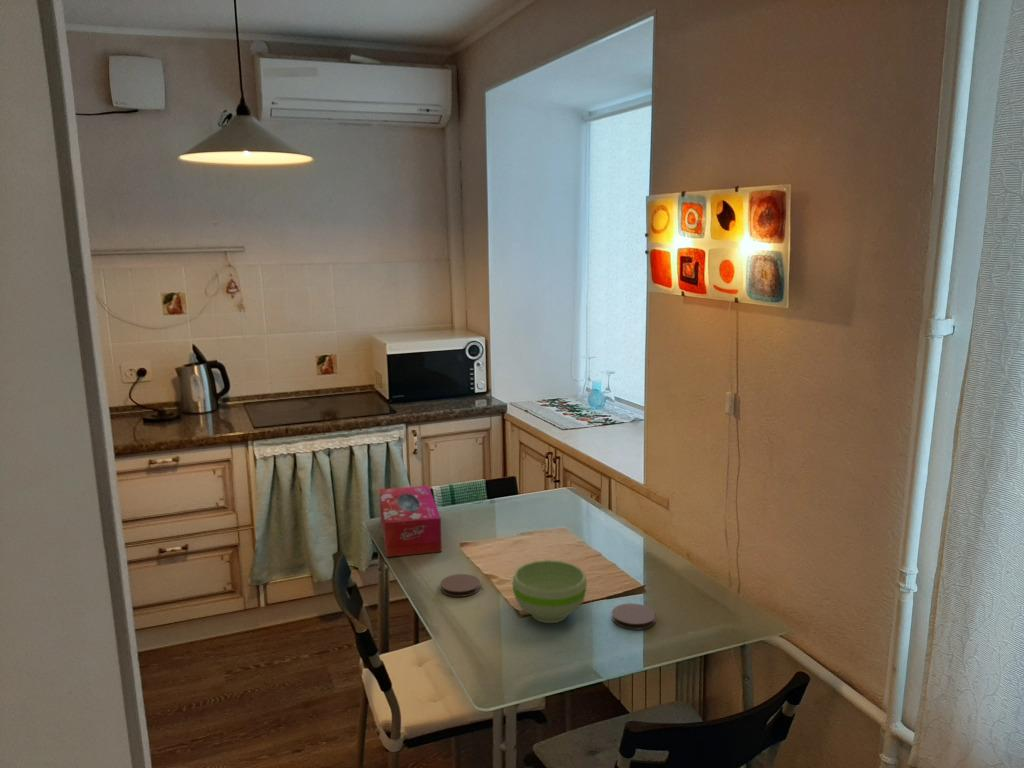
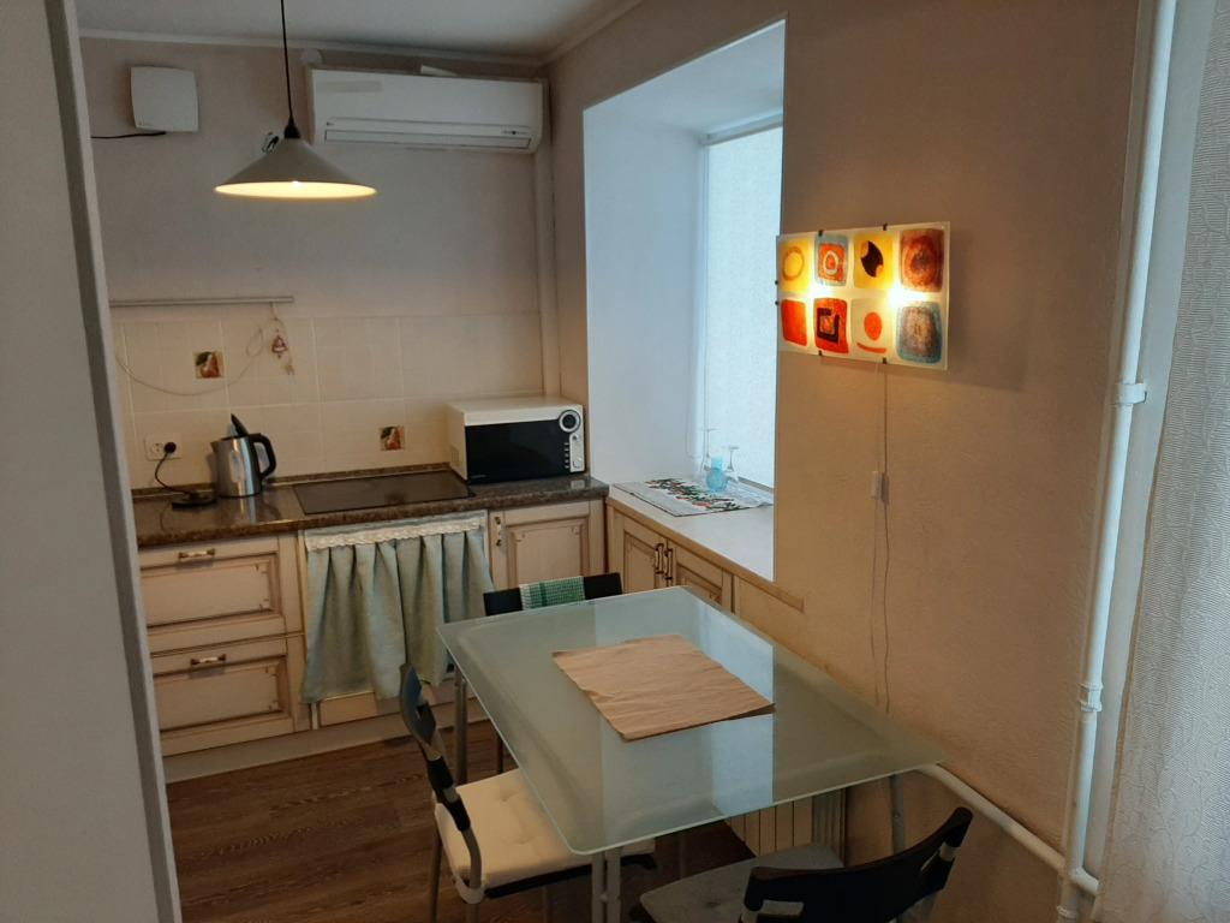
- bowl [512,559,588,624]
- coaster [611,602,657,631]
- coaster [440,573,481,598]
- tissue box [379,485,443,558]
